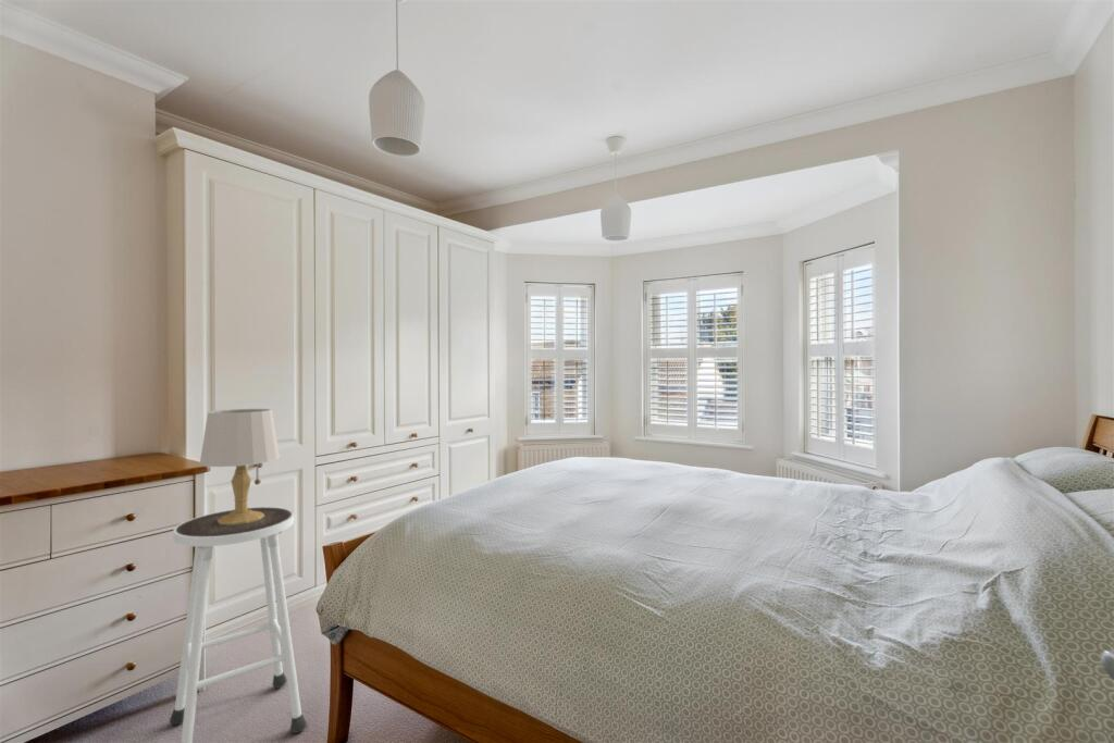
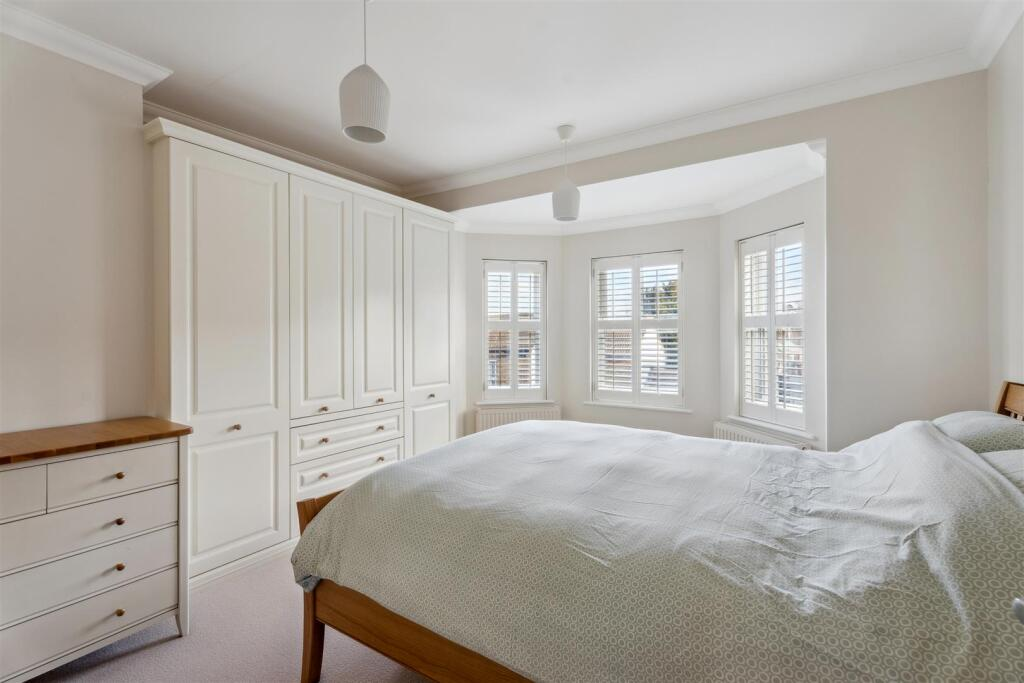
- table lamp [199,408,281,525]
- stool [169,506,308,743]
